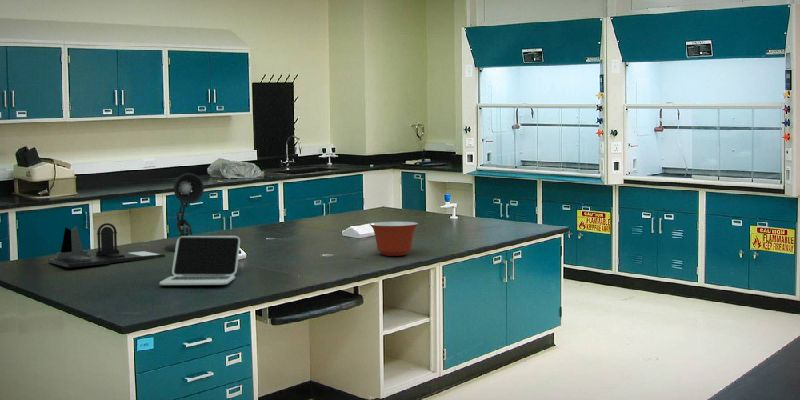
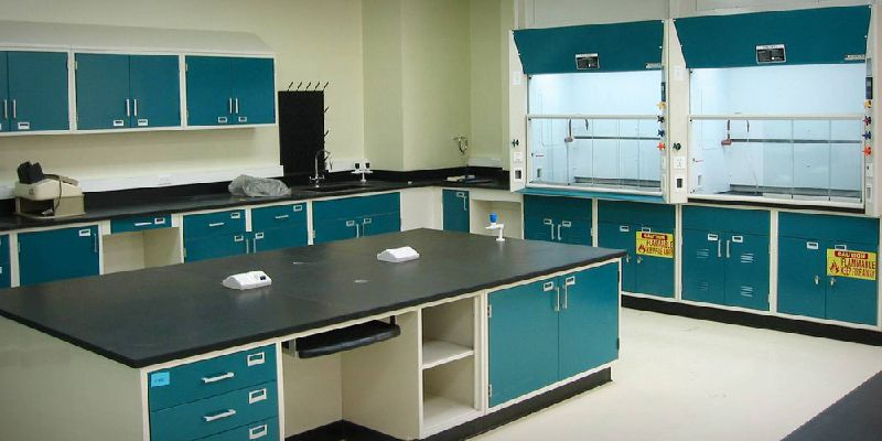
- mixing bowl [369,221,419,257]
- desk organizer [47,222,166,268]
- desk lamp [163,172,205,251]
- laptop [159,235,241,286]
